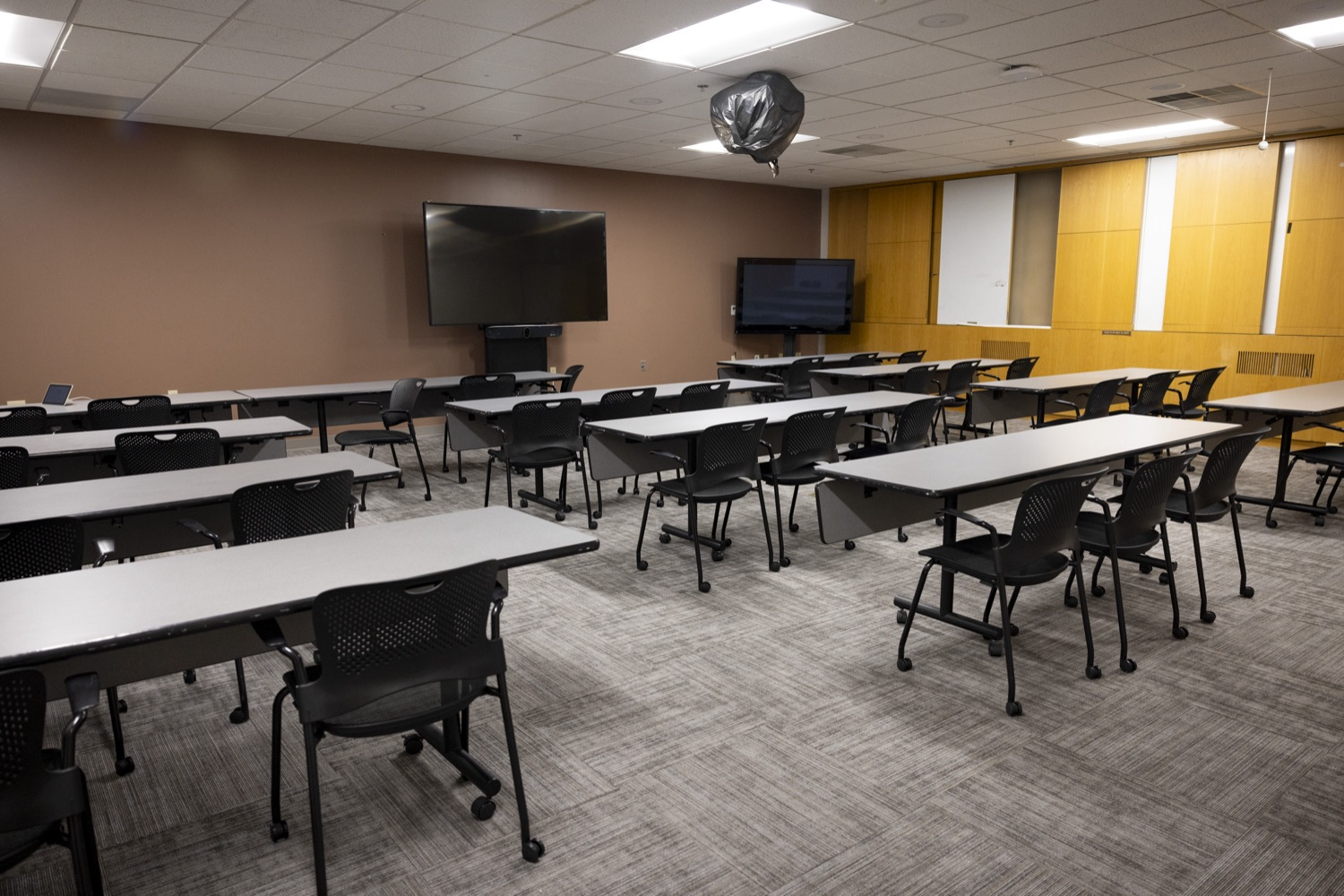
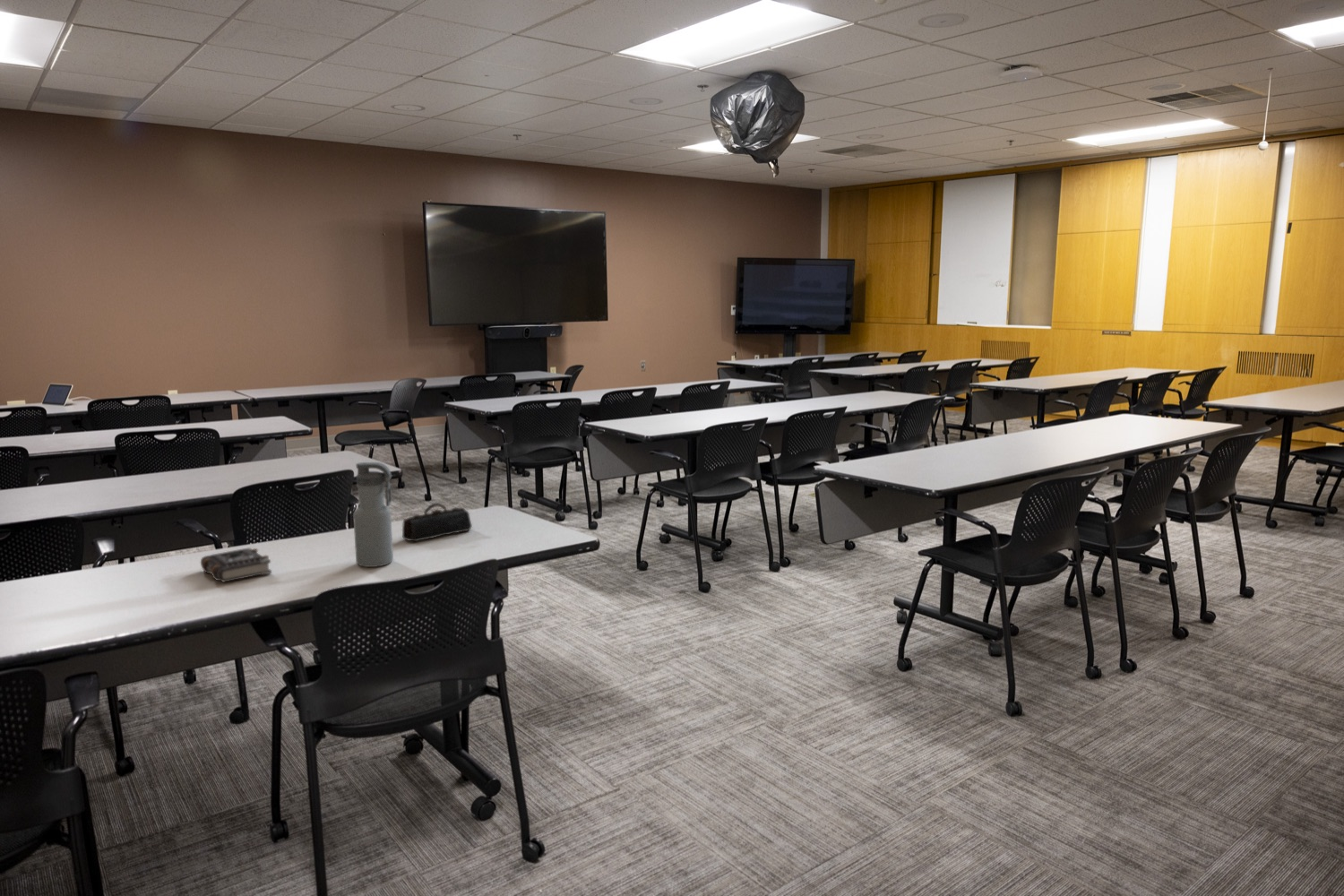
+ water bottle [352,461,394,568]
+ pencil case [401,502,473,543]
+ book [200,547,272,583]
